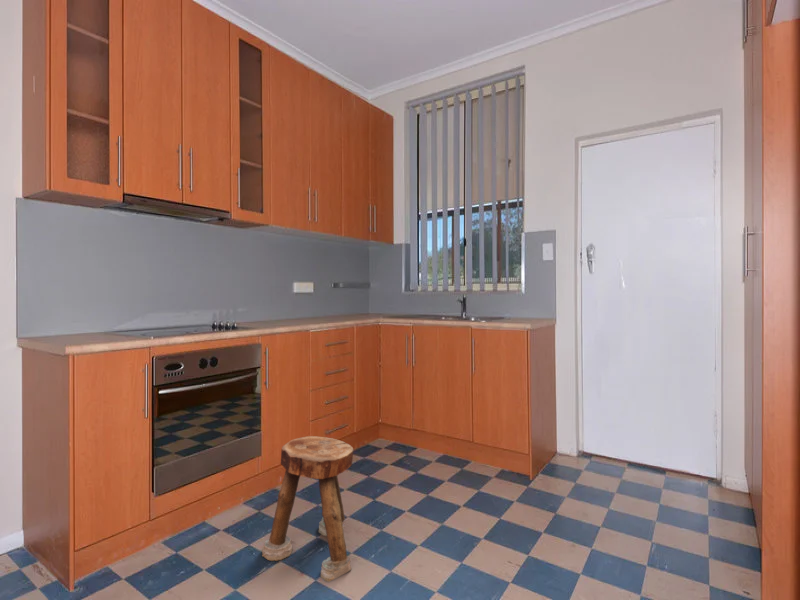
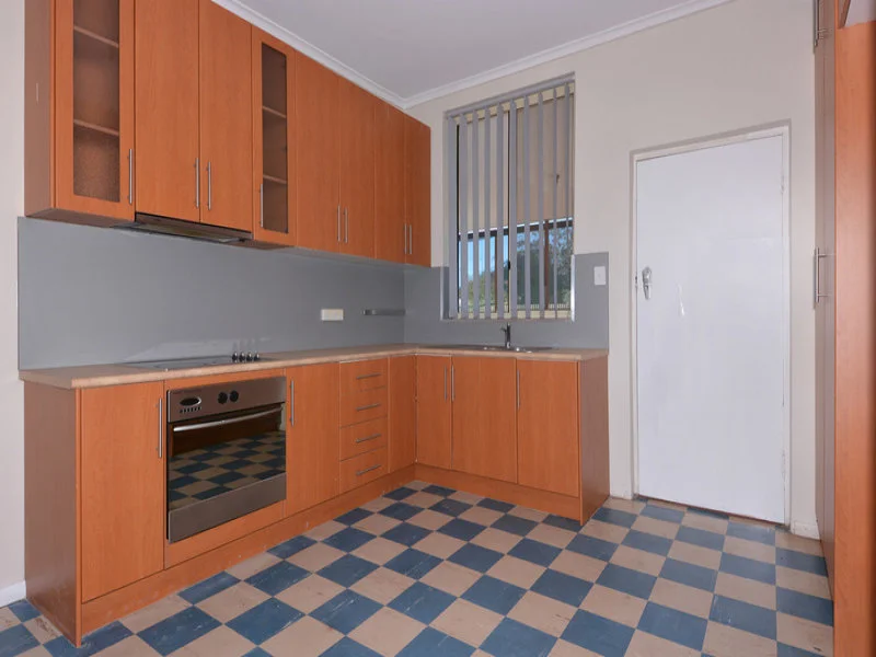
- stool [261,435,354,583]
